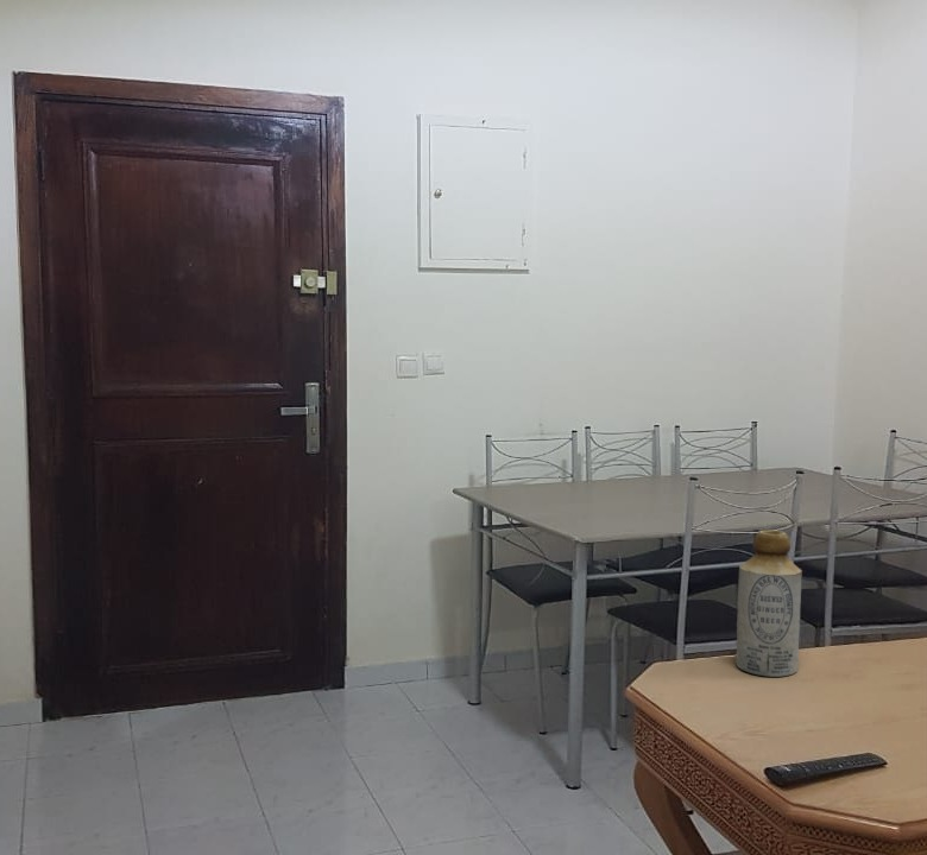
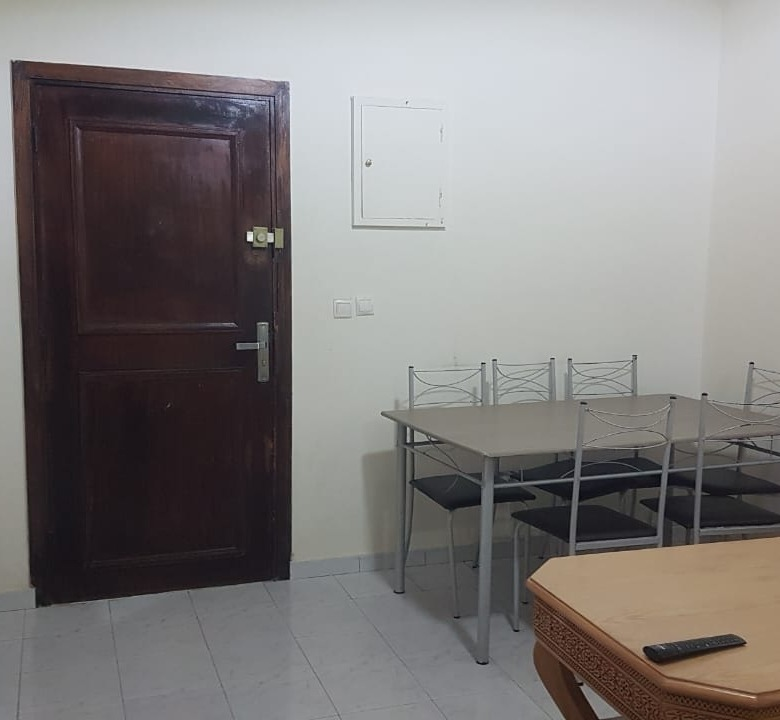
- bottle [734,530,803,678]
